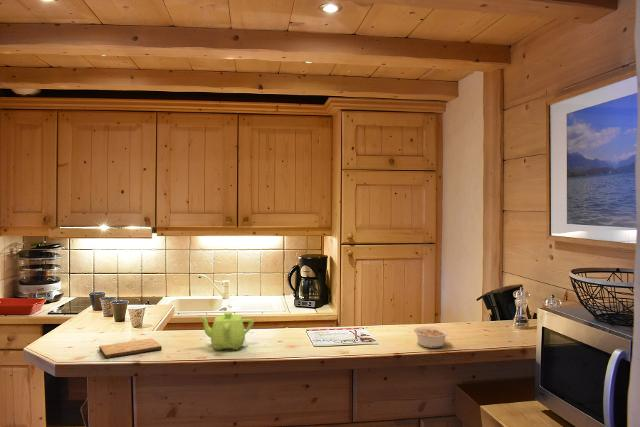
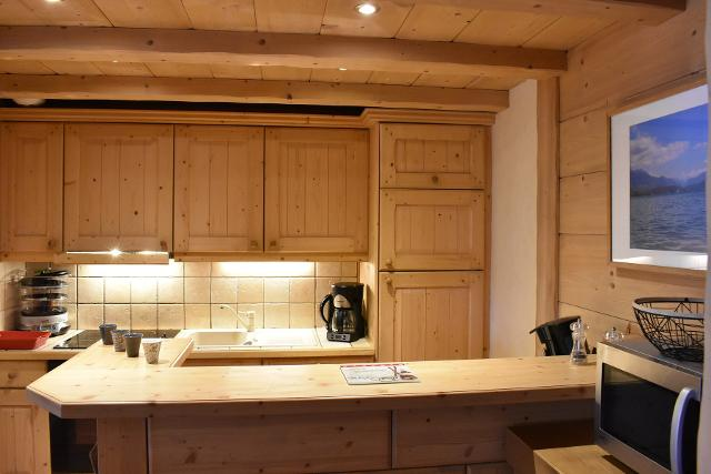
- legume [413,326,450,349]
- cutting board [98,337,163,359]
- teapot [196,312,255,351]
